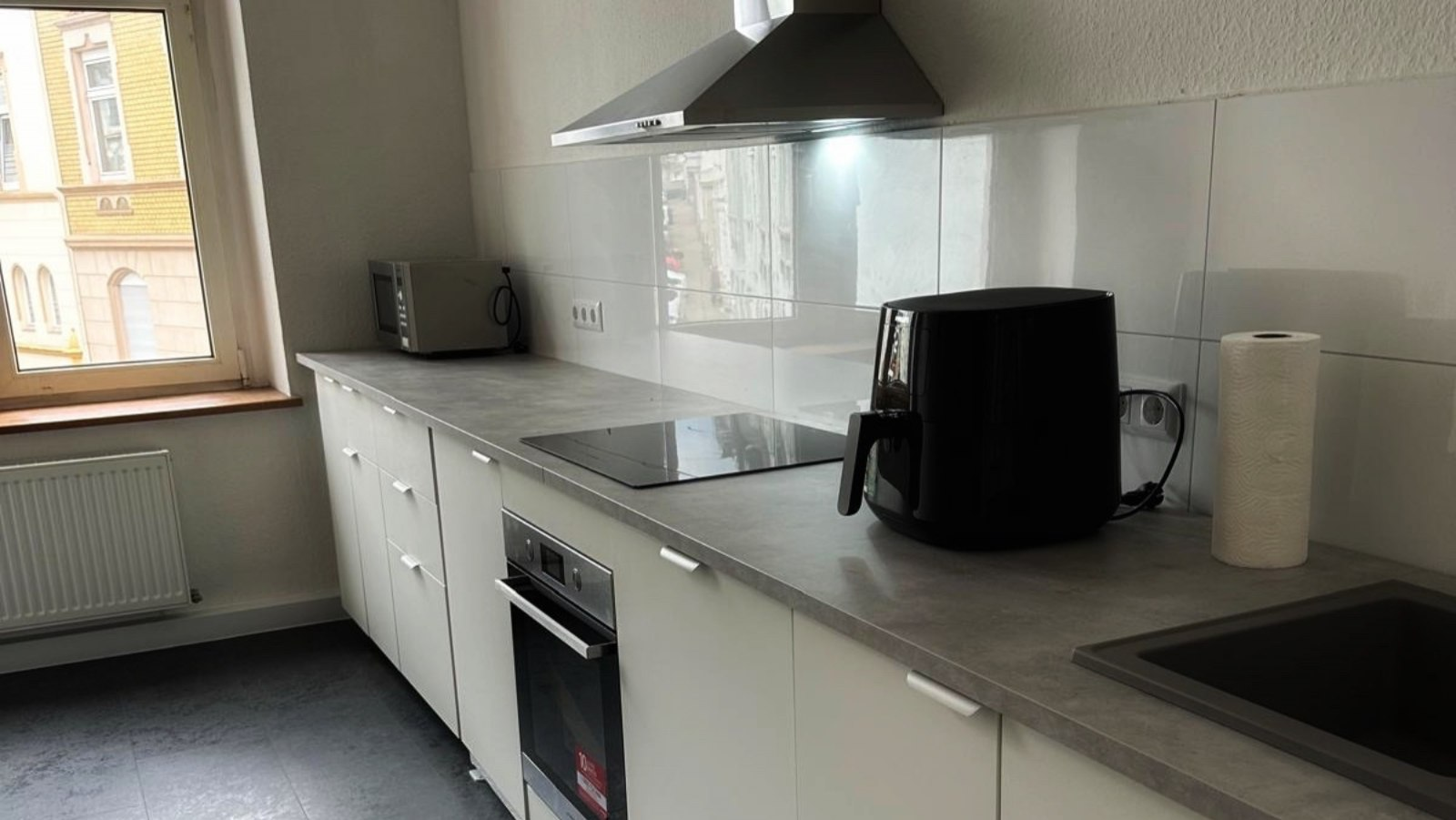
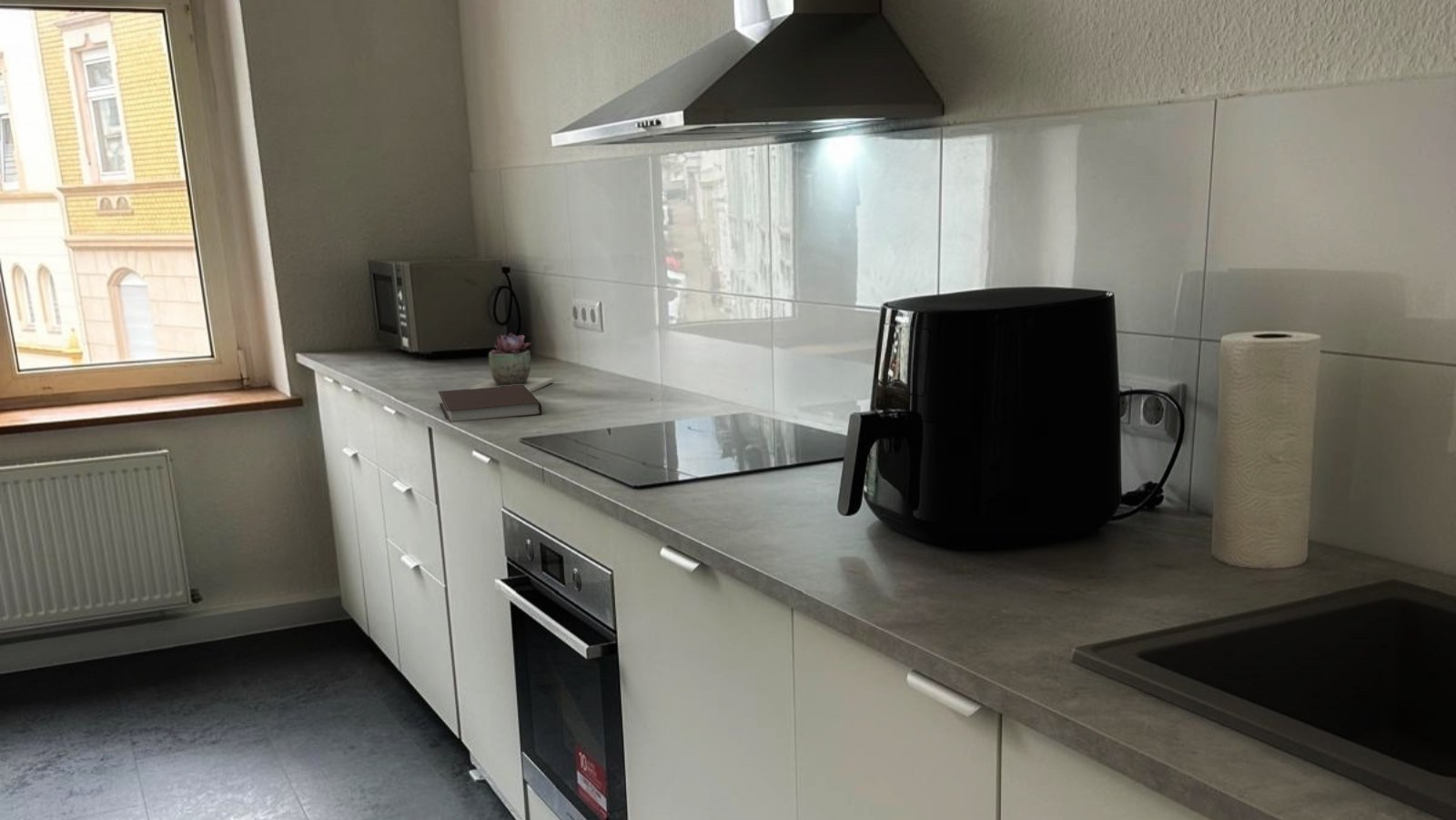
+ notebook [438,385,542,423]
+ succulent plant [466,332,555,393]
